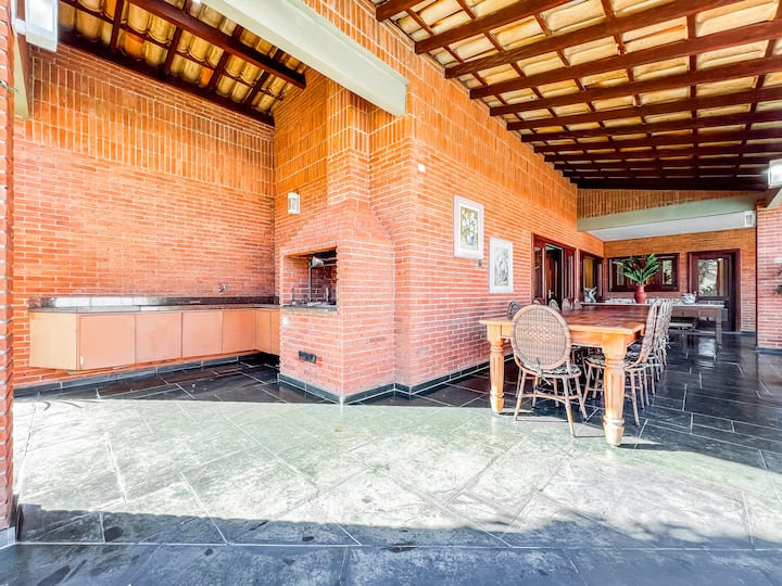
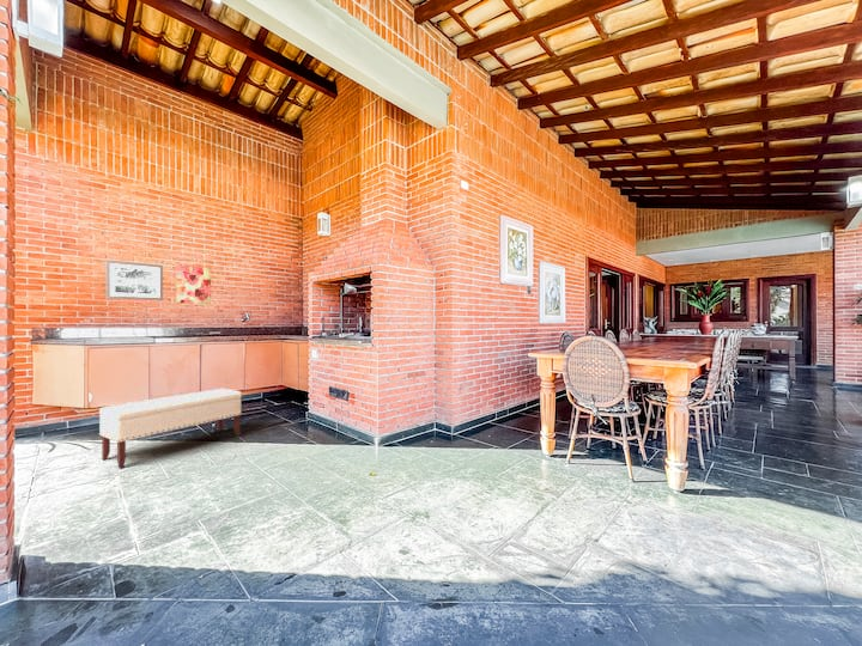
+ bench [98,388,243,469]
+ wall art [105,260,164,301]
+ wall art [175,264,212,305]
